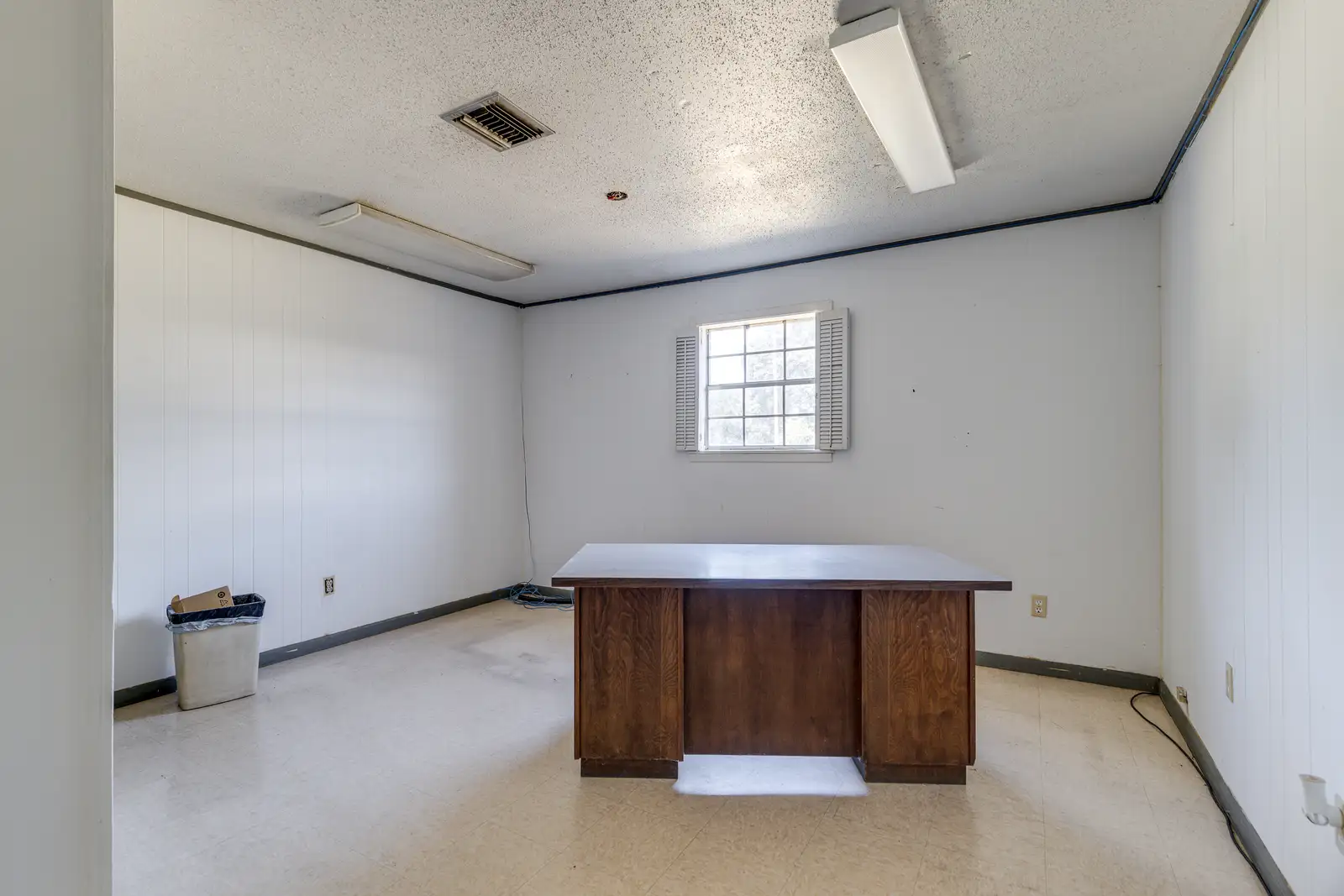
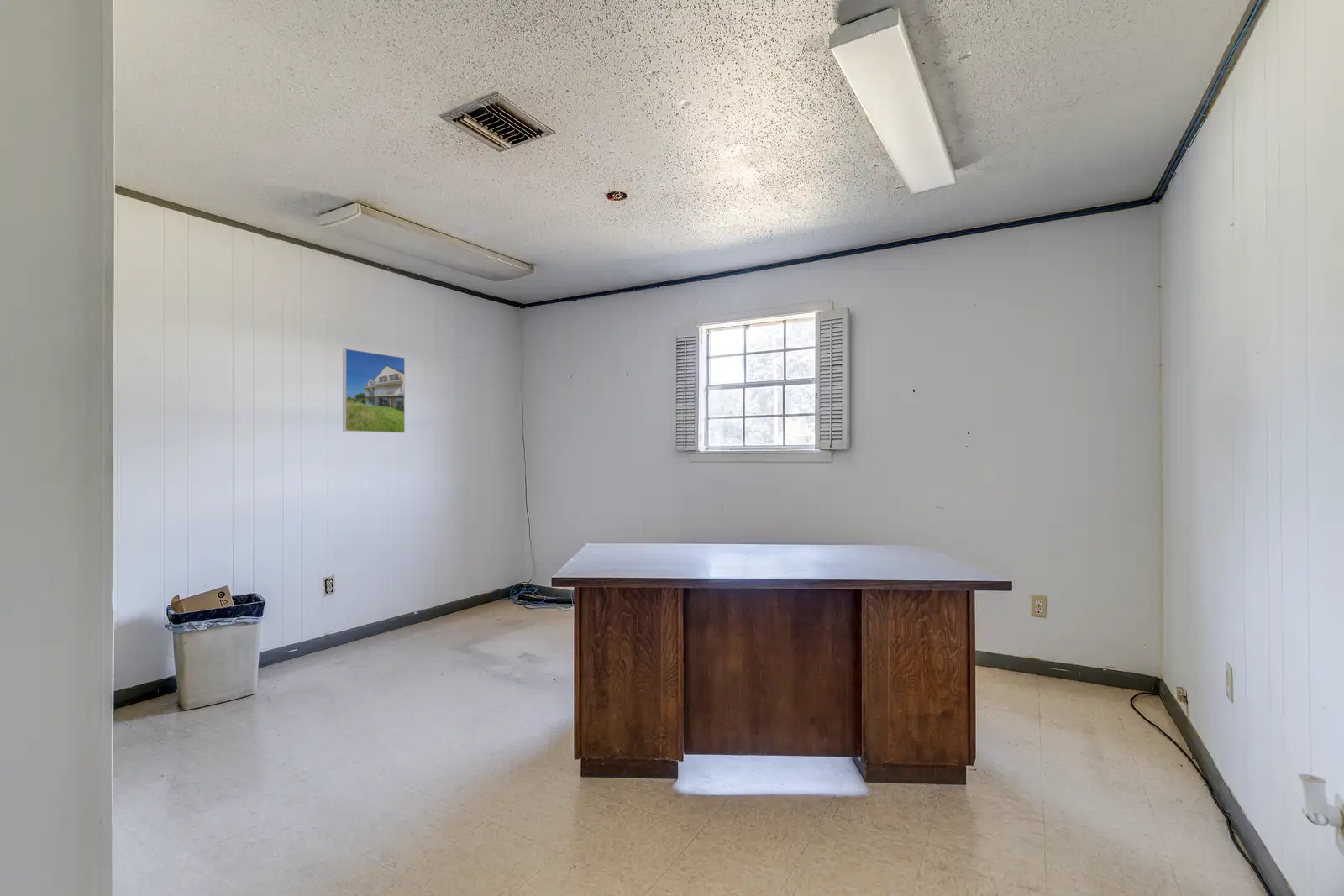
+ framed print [342,348,406,433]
